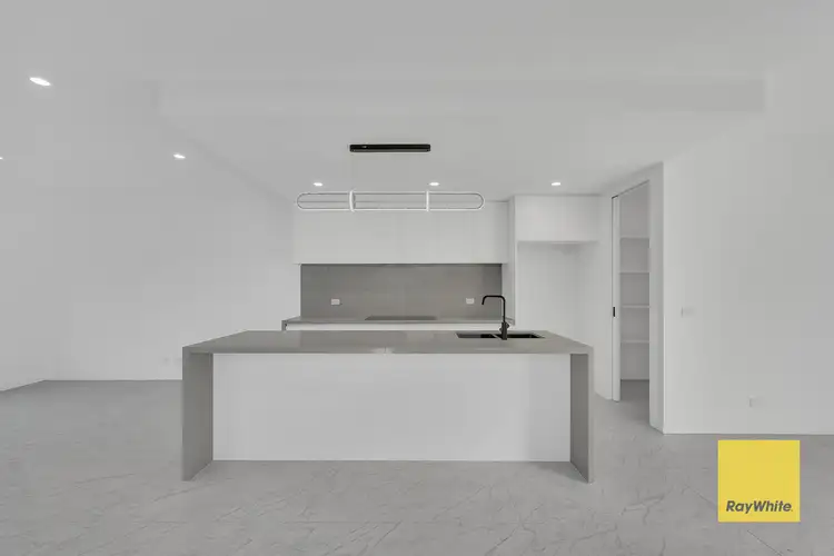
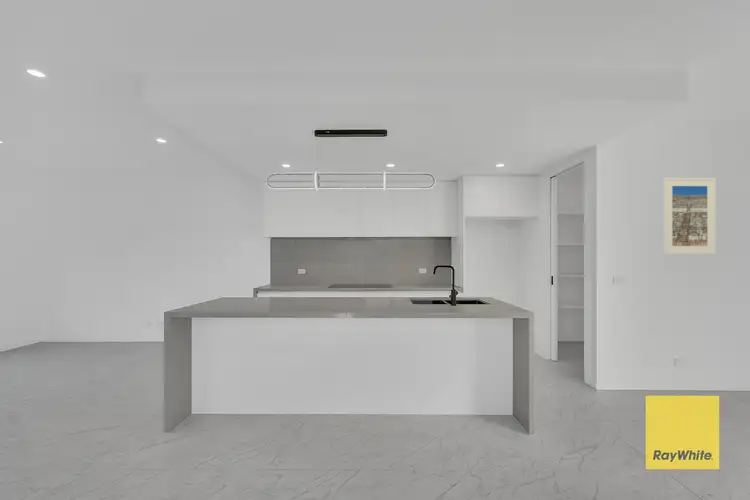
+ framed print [662,177,717,255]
